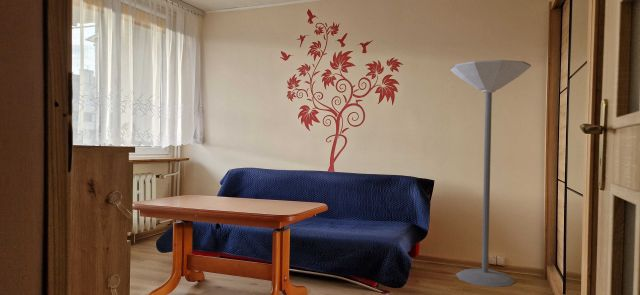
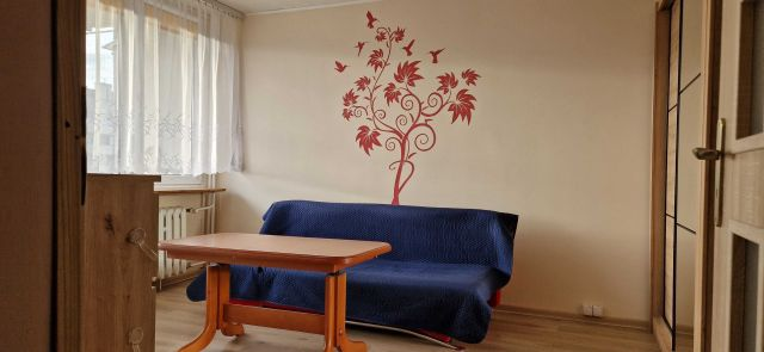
- floor lamp [449,59,532,288]
